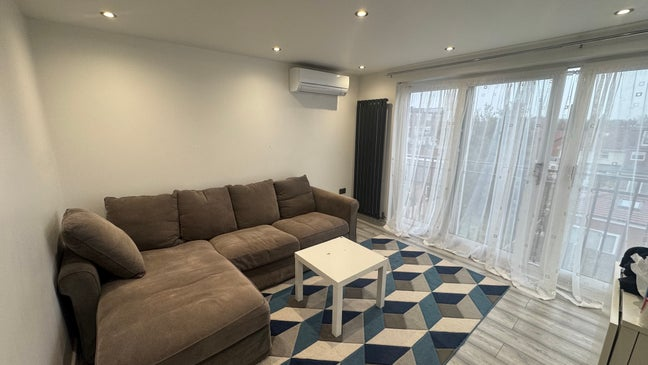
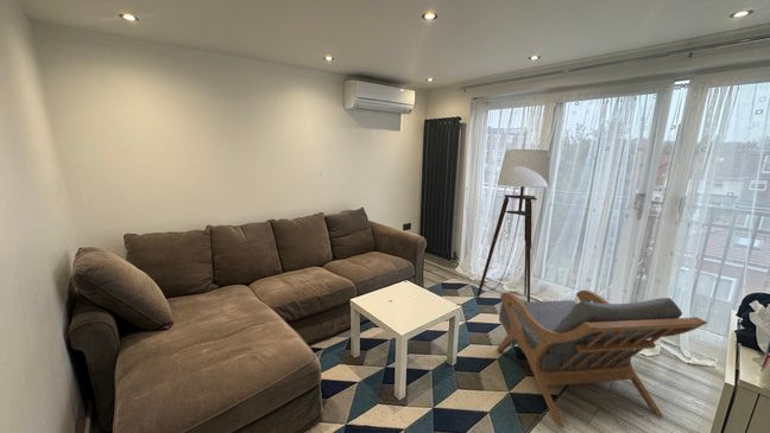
+ floor lamp [475,148,551,303]
+ armchair [496,289,708,428]
